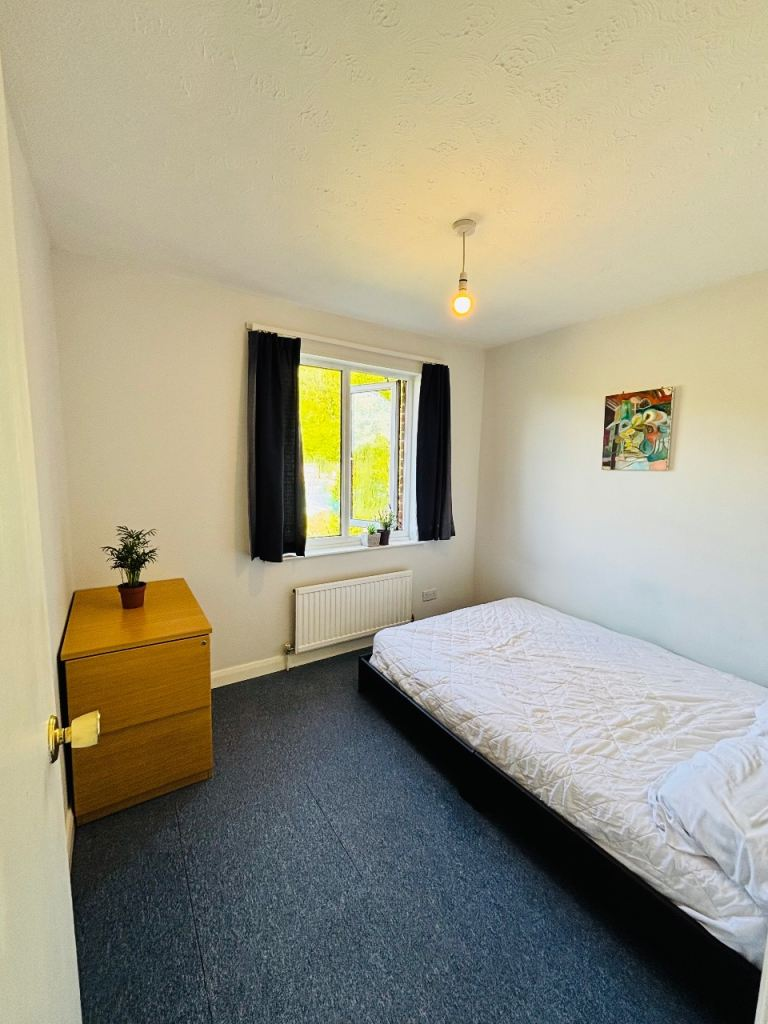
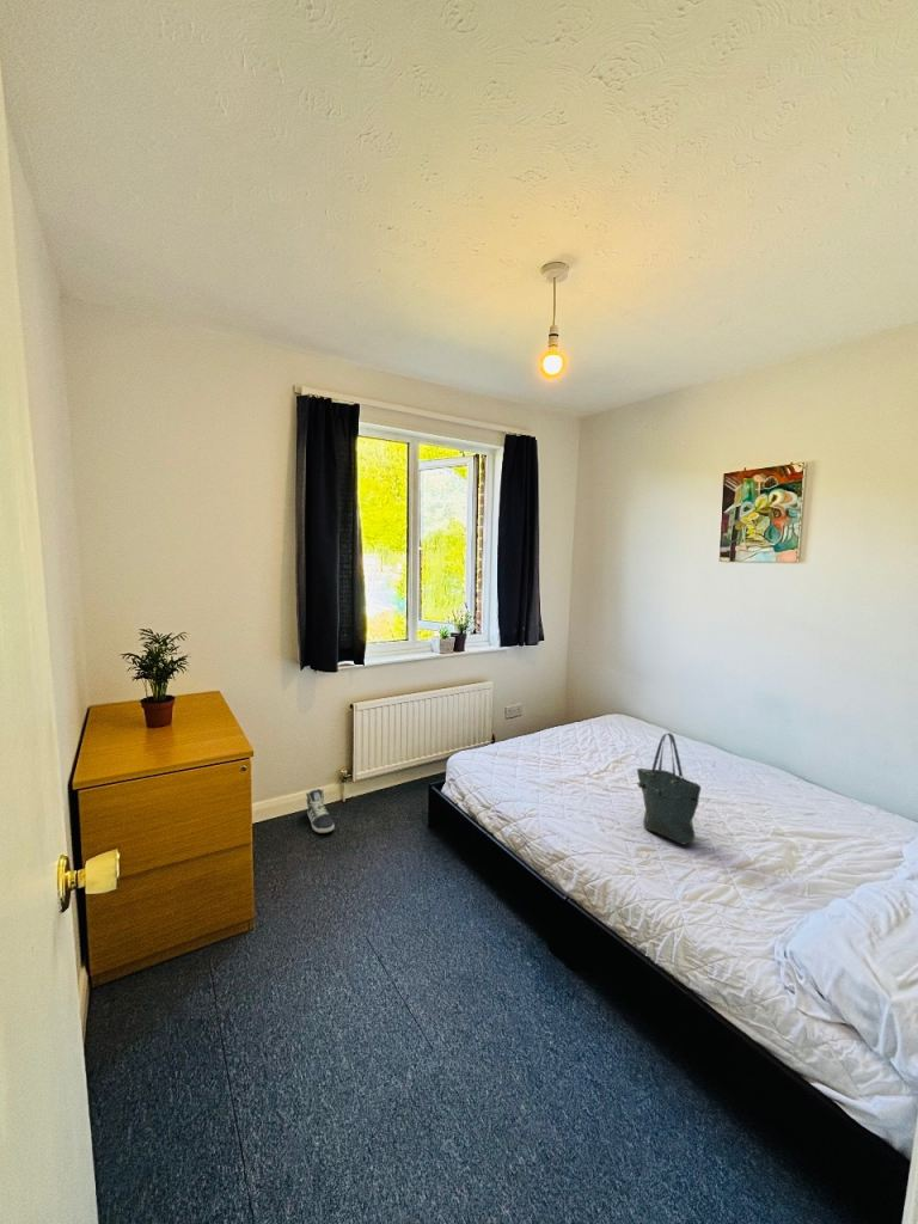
+ sneaker [305,788,336,834]
+ tote bag [636,732,702,845]
